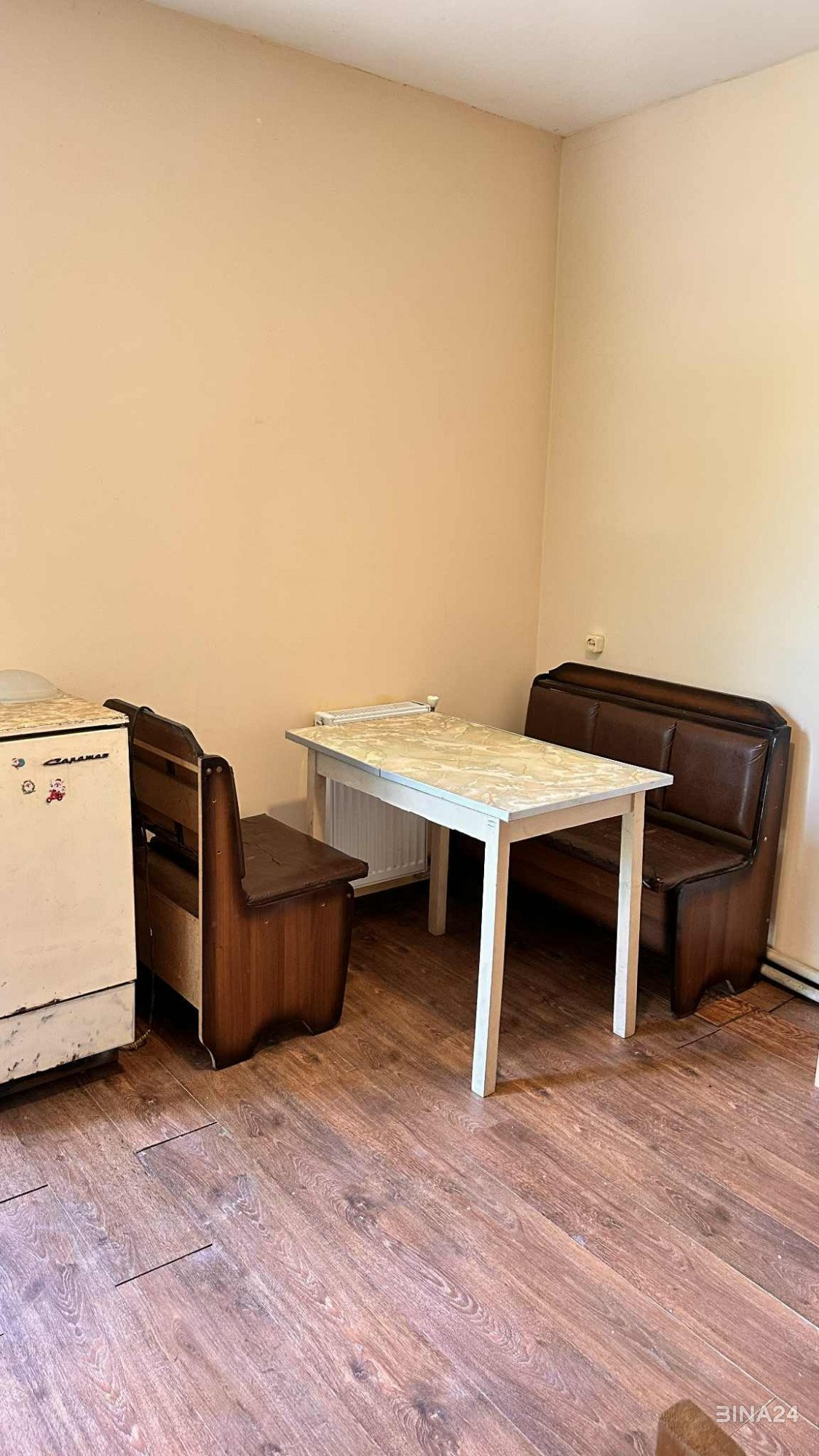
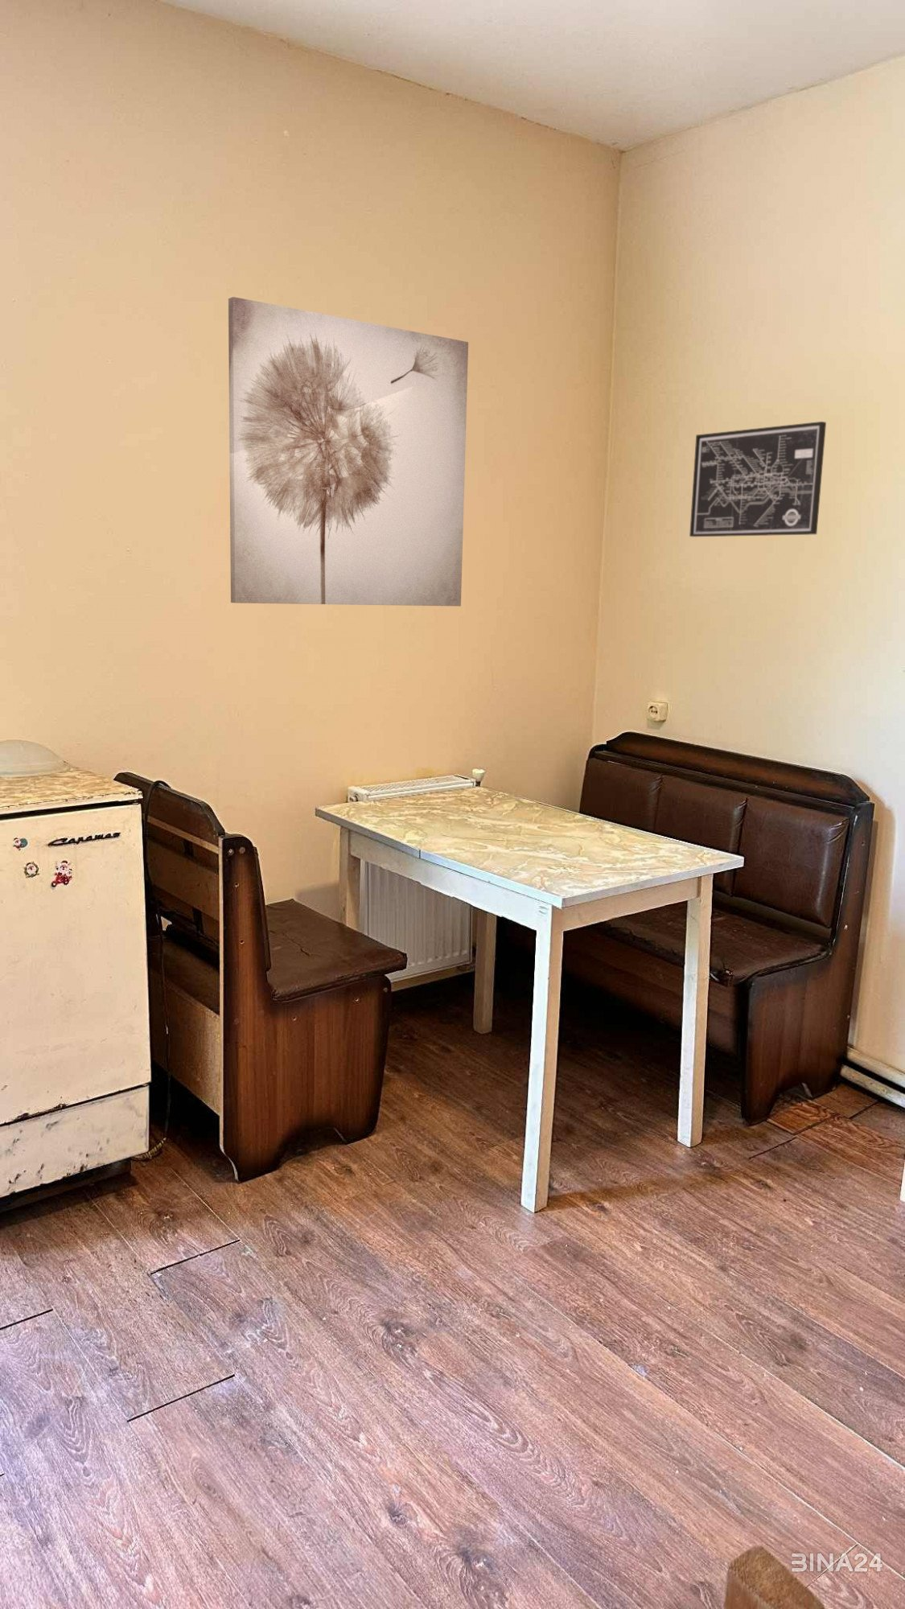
+ wall art [688,421,827,537]
+ wall art [228,296,469,607]
